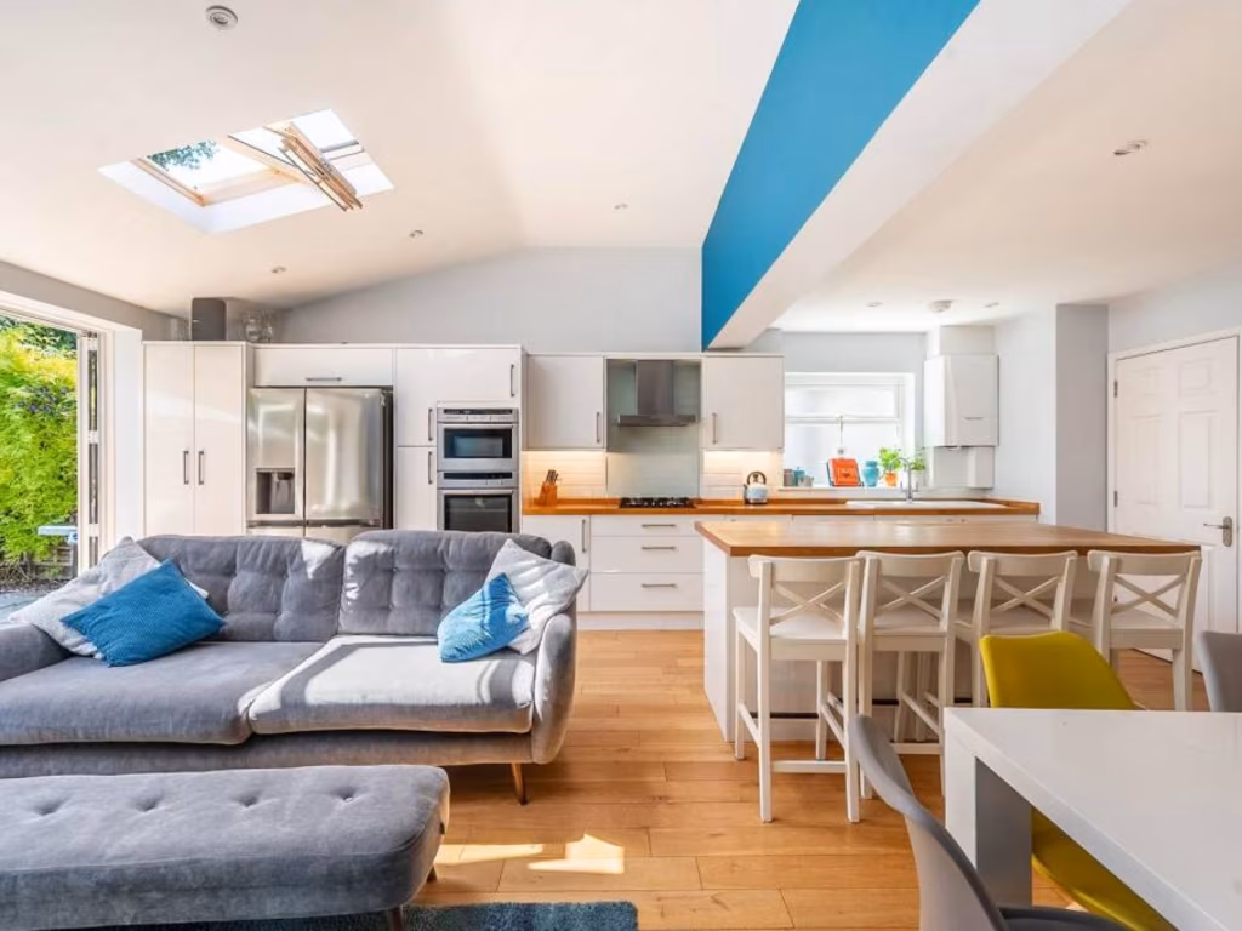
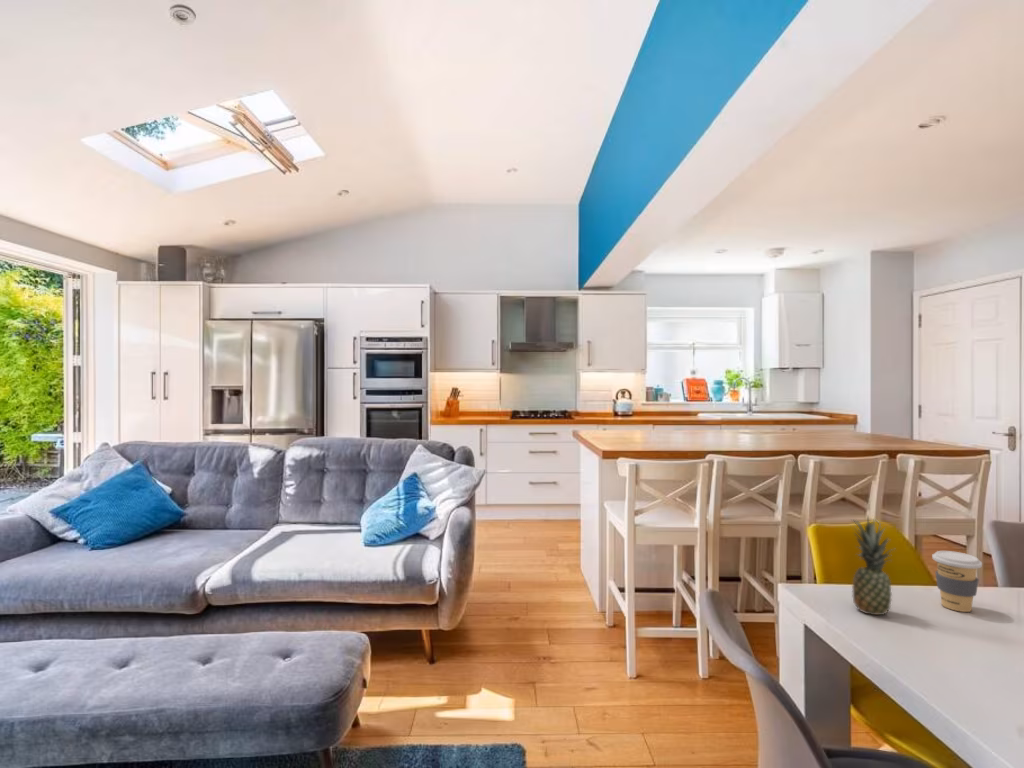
+ coffee cup [931,550,983,613]
+ fruit [848,513,897,616]
